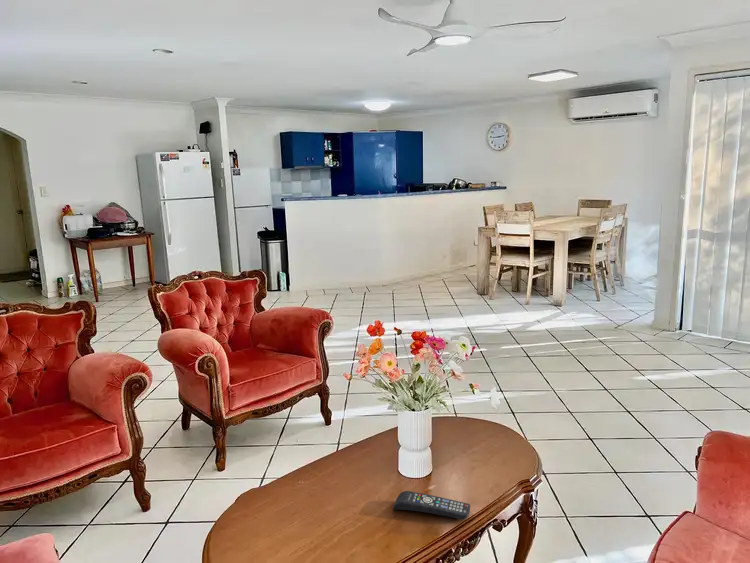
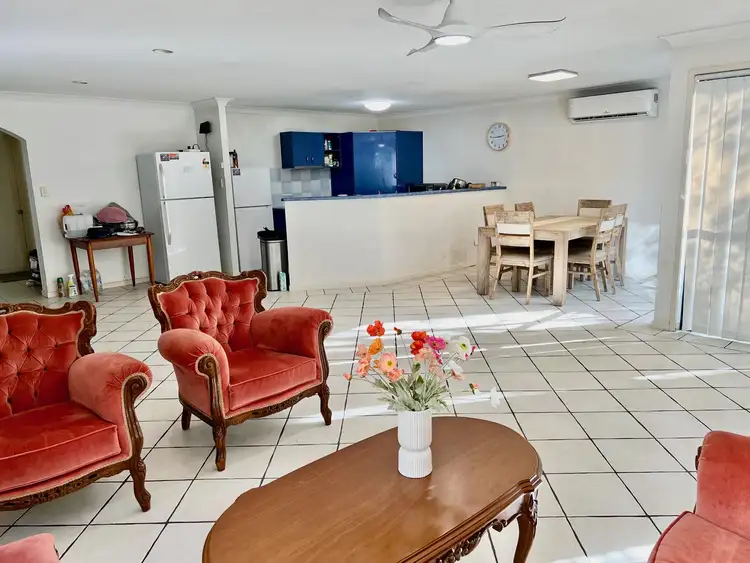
- remote control [392,490,471,521]
